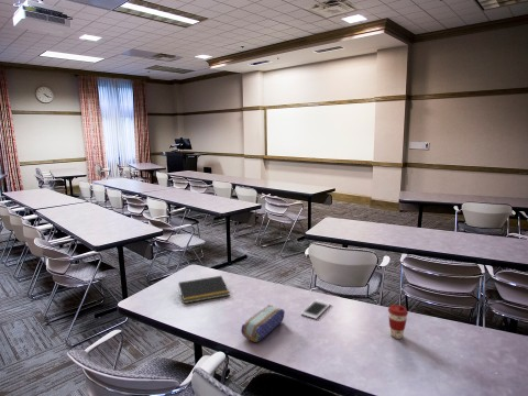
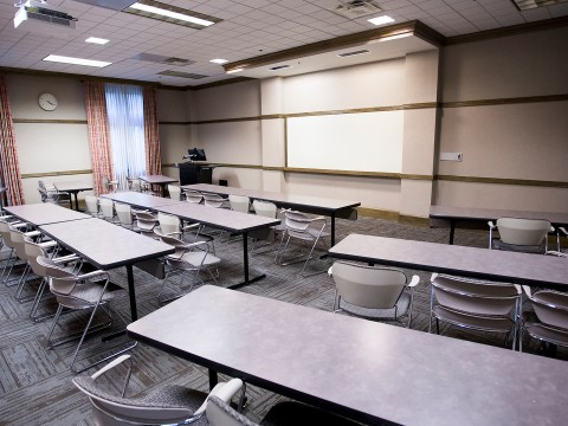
- pencil case [240,304,286,343]
- coffee cup [387,304,409,340]
- notepad [177,275,231,305]
- cell phone [300,299,332,320]
